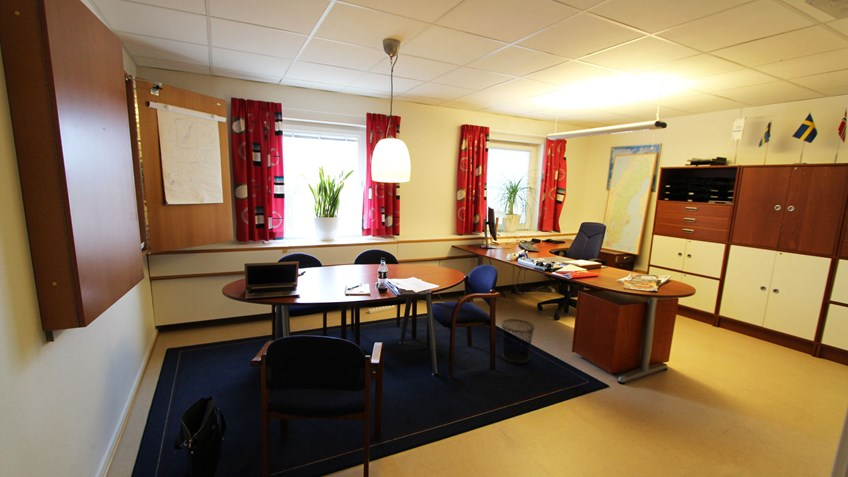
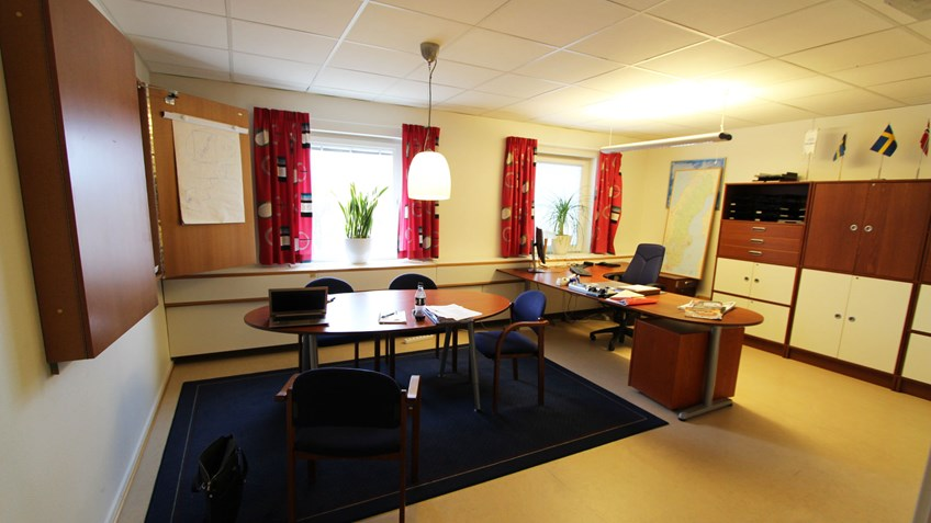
- waste bin [500,318,536,365]
